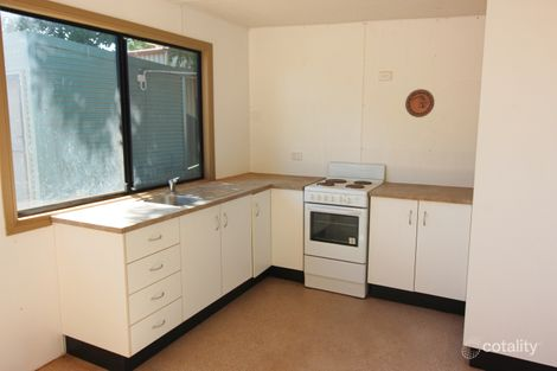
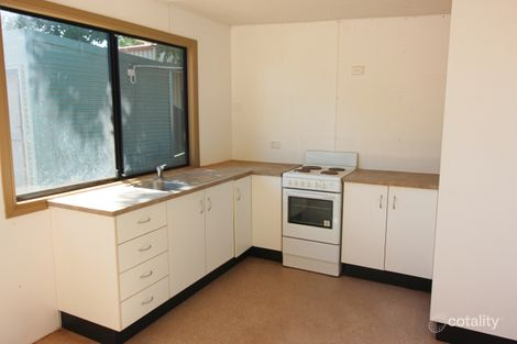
- decorative plate [404,88,435,119]
